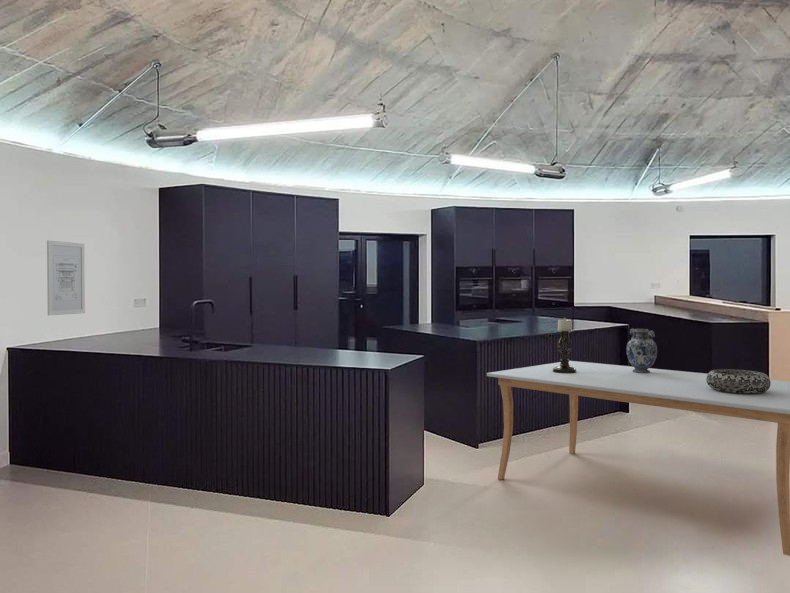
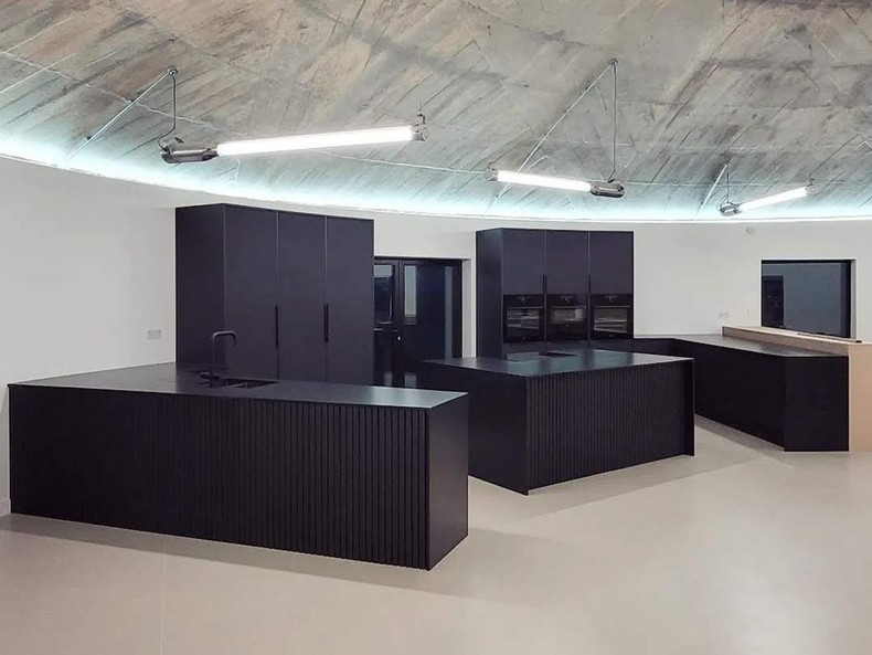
- candle holder [553,317,577,374]
- decorative vase [625,327,658,373]
- wall art [46,239,86,317]
- decorative bowl [706,368,771,394]
- dining table [486,360,790,557]
